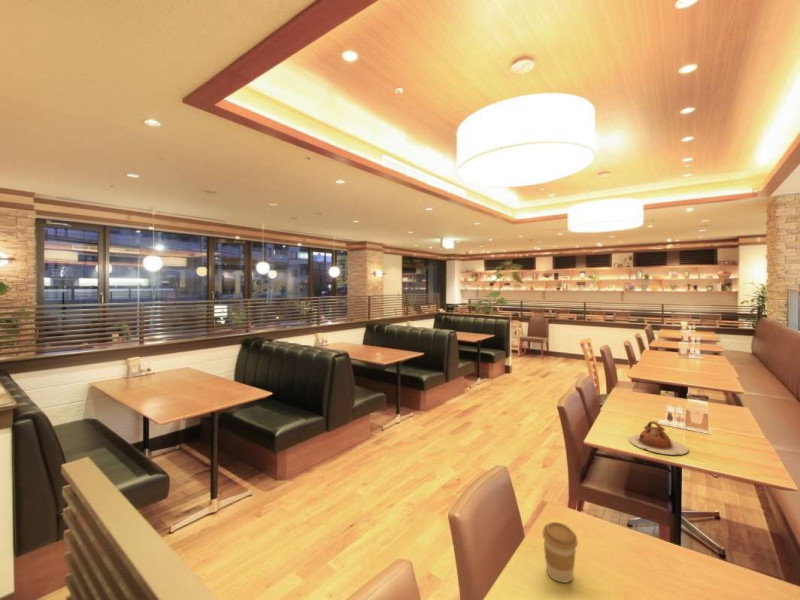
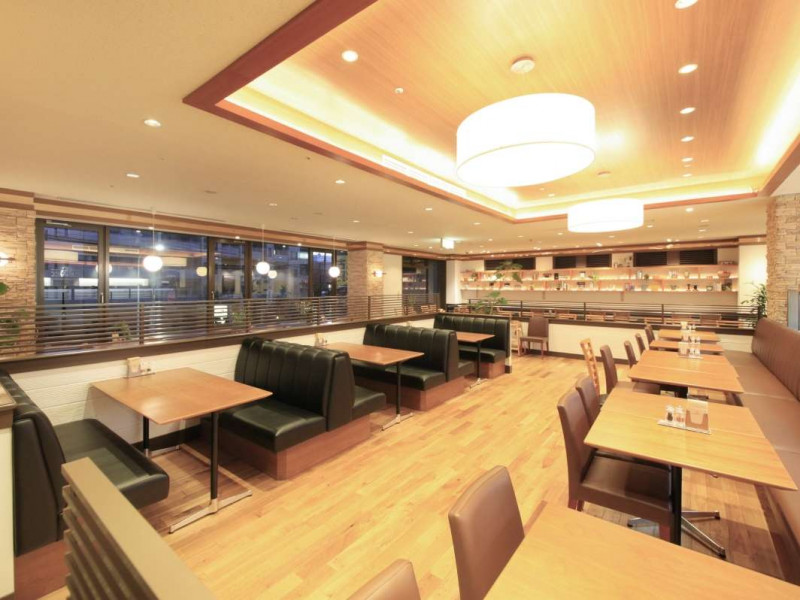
- teapot [627,420,690,456]
- coffee cup [542,521,579,584]
